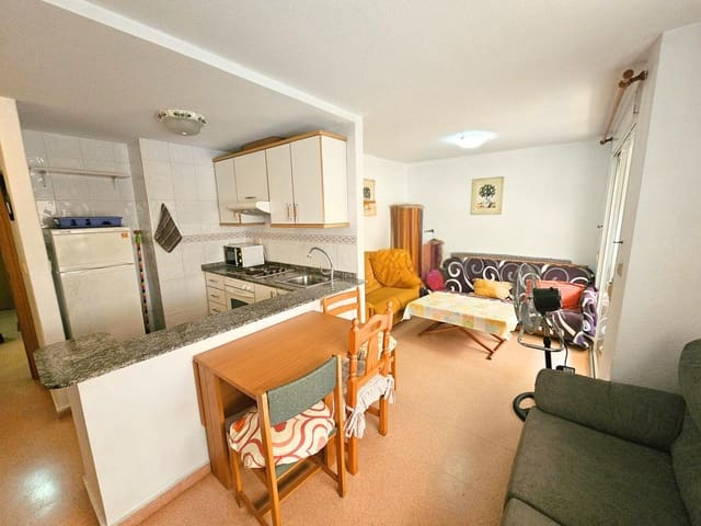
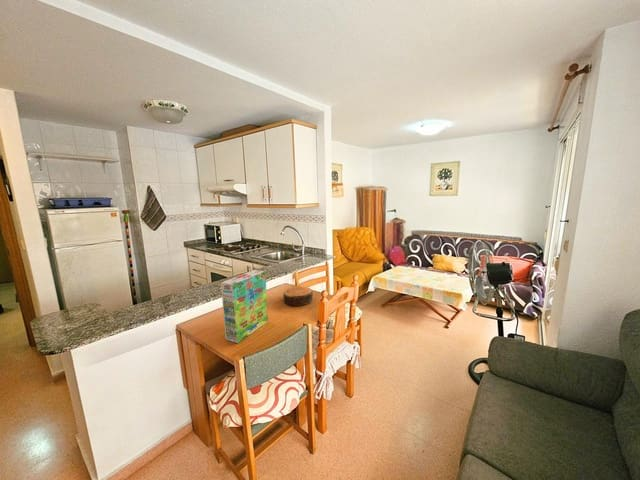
+ cereal box [220,269,269,344]
+ bowl [283,285,314,307]
